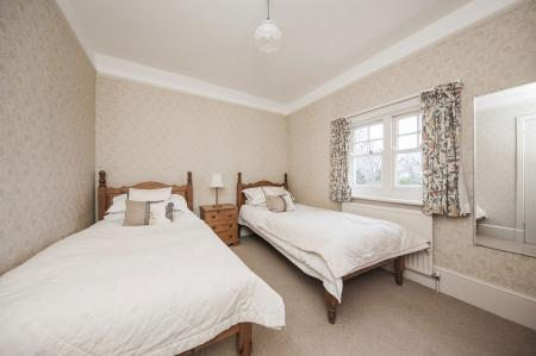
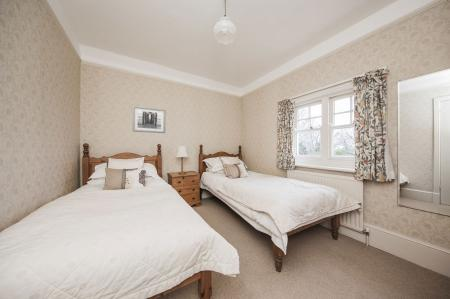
+ wall art [131,105,166,134]
